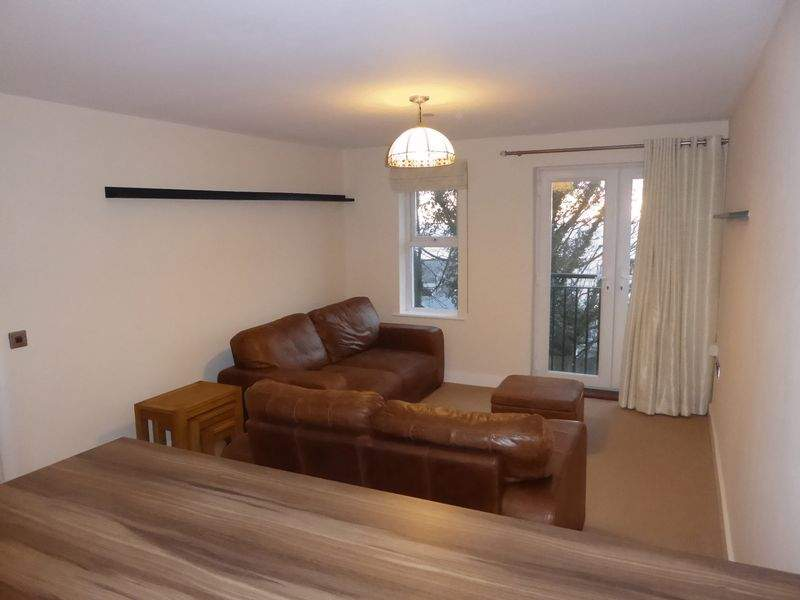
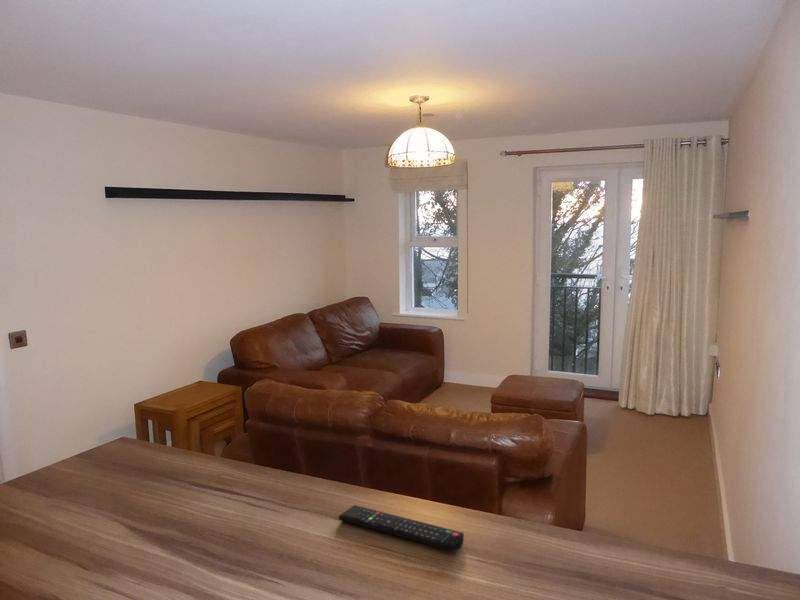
+ remote control [338,504,465,552]
